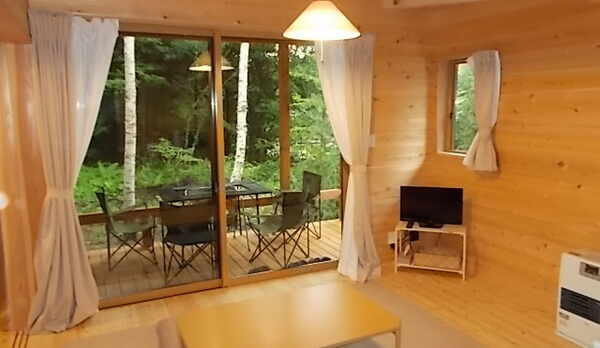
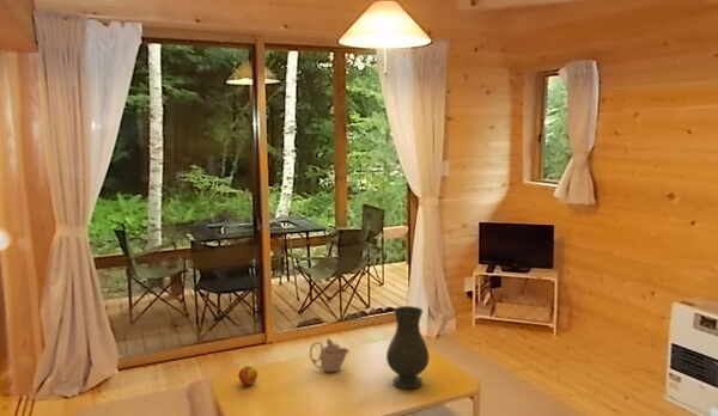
+ teapot [309,337,351,373]
+ vase [385,305,430,390]
+ apple [237,365,258,386]
